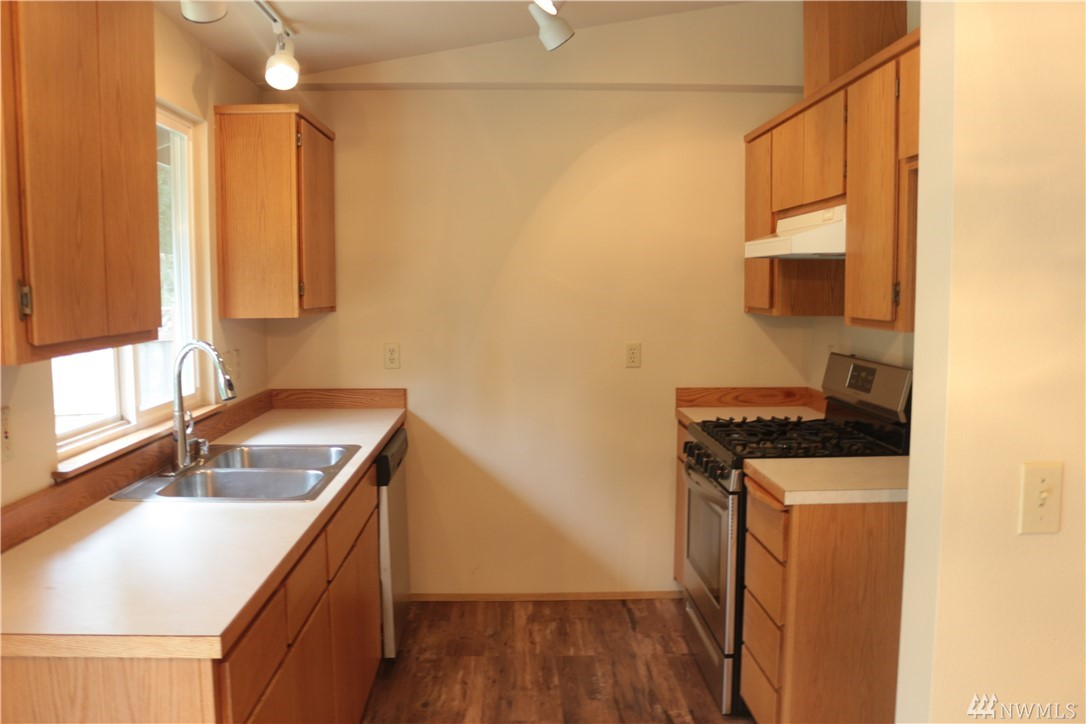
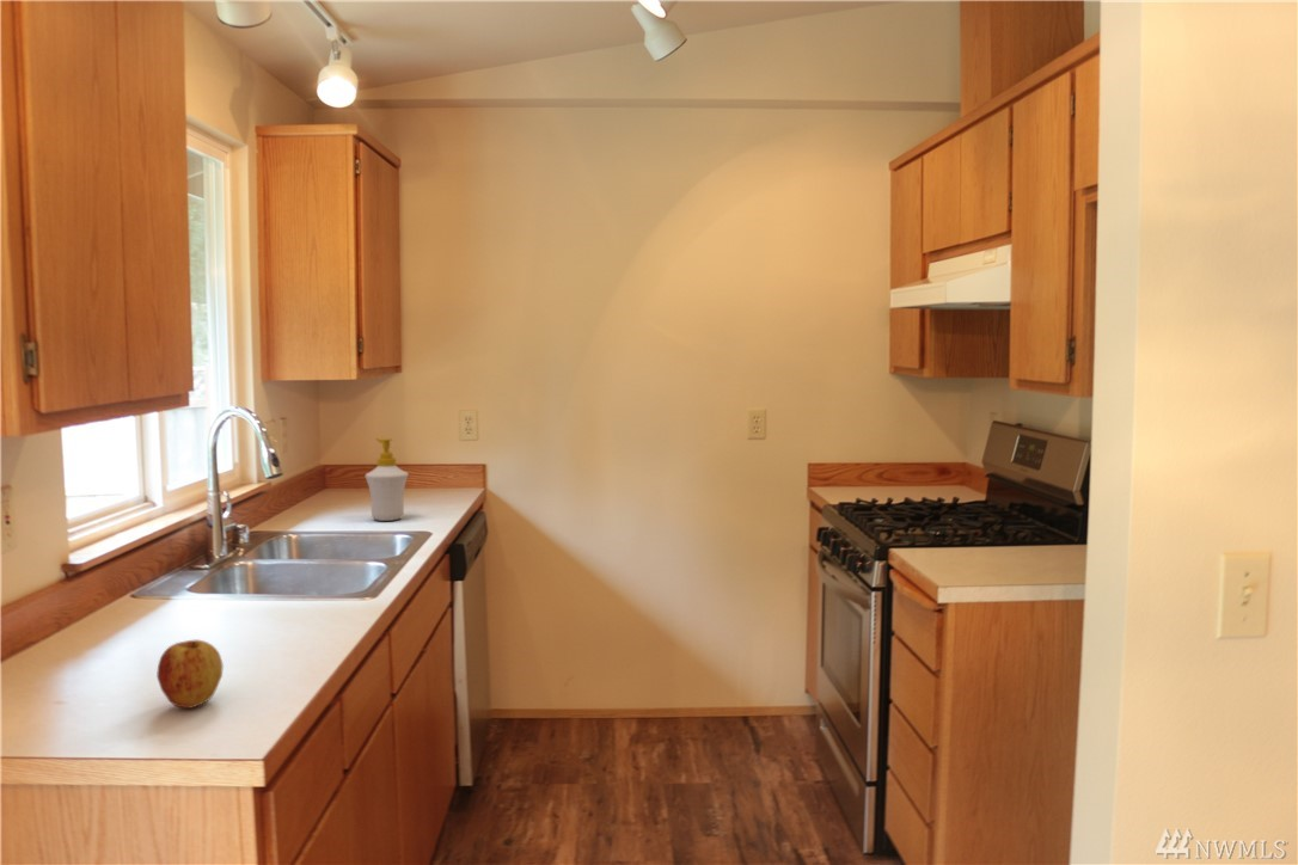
+ apple [155,638,225,710]
+ soap bottle [365,437,410,522]
